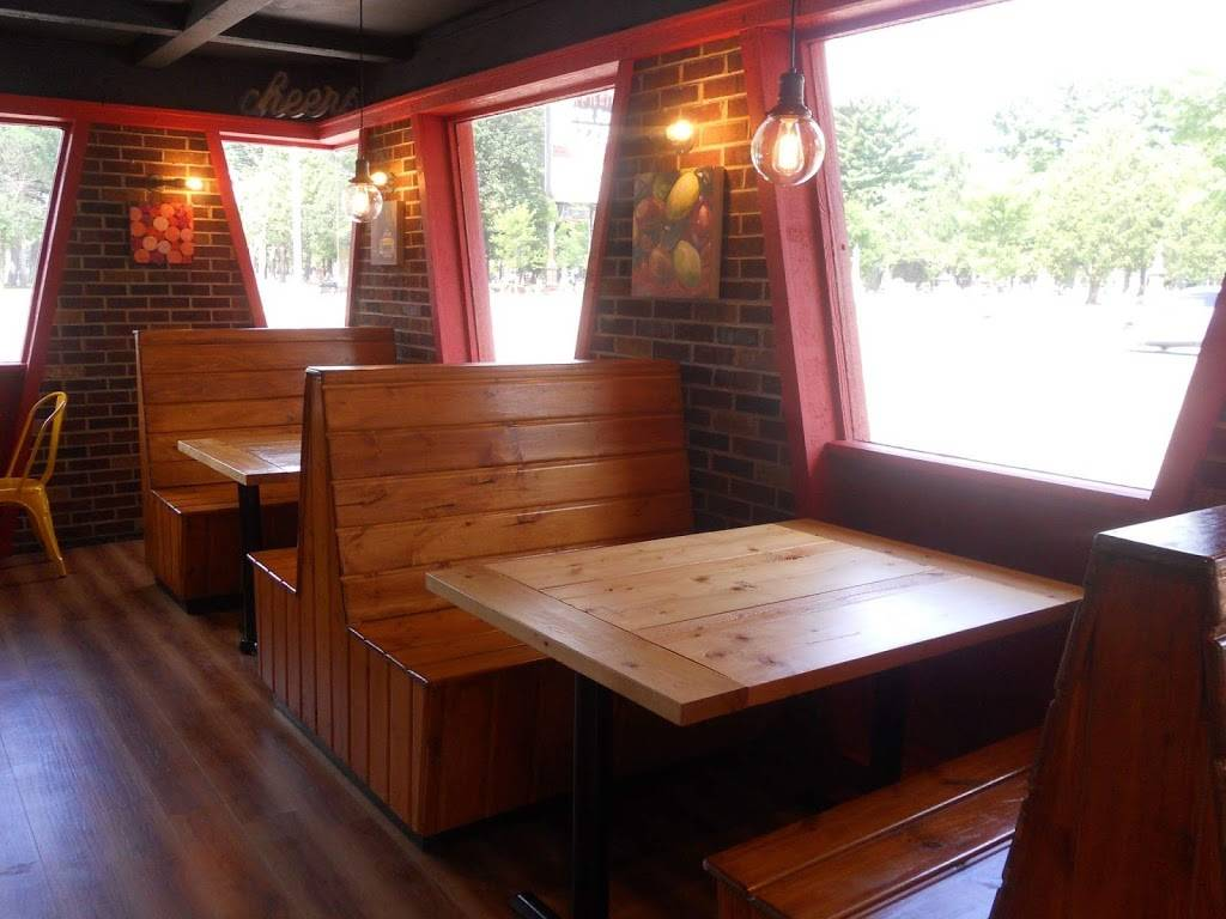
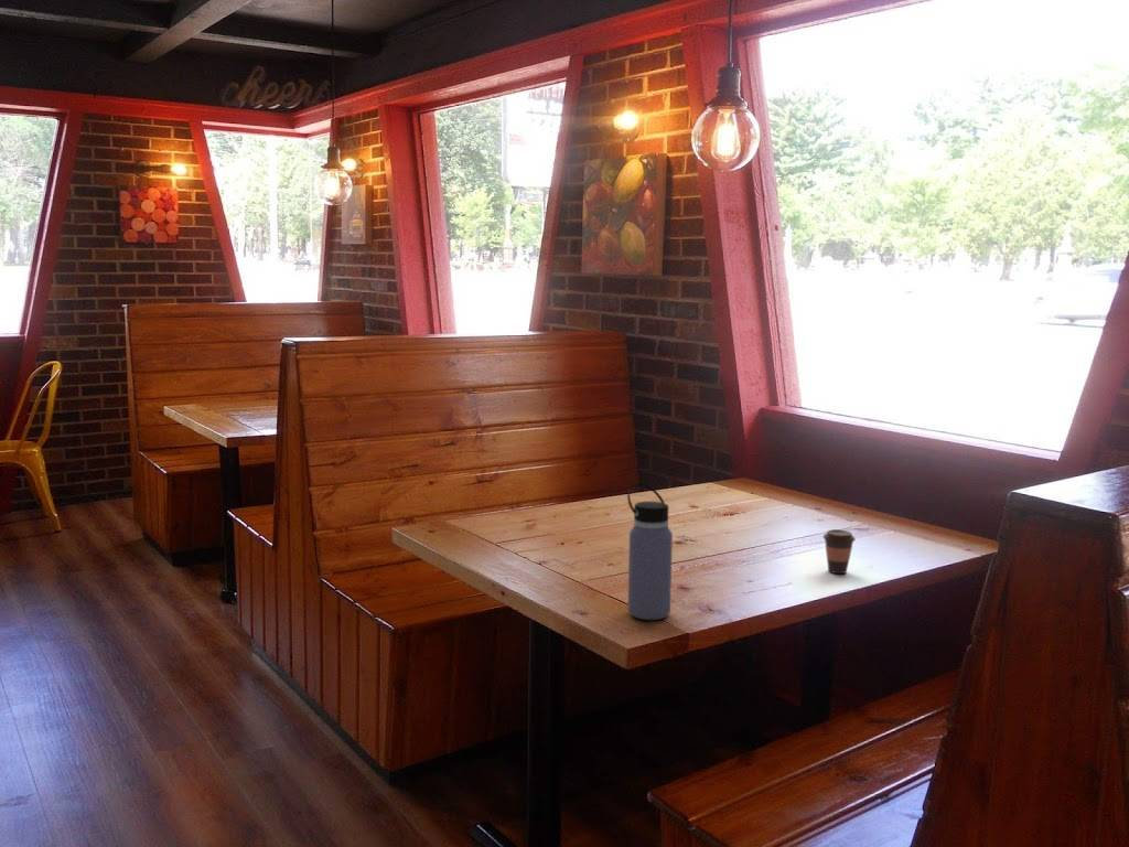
+ water bottle [626,482,674,621]
+ coffee cup [822,528,857,575]
